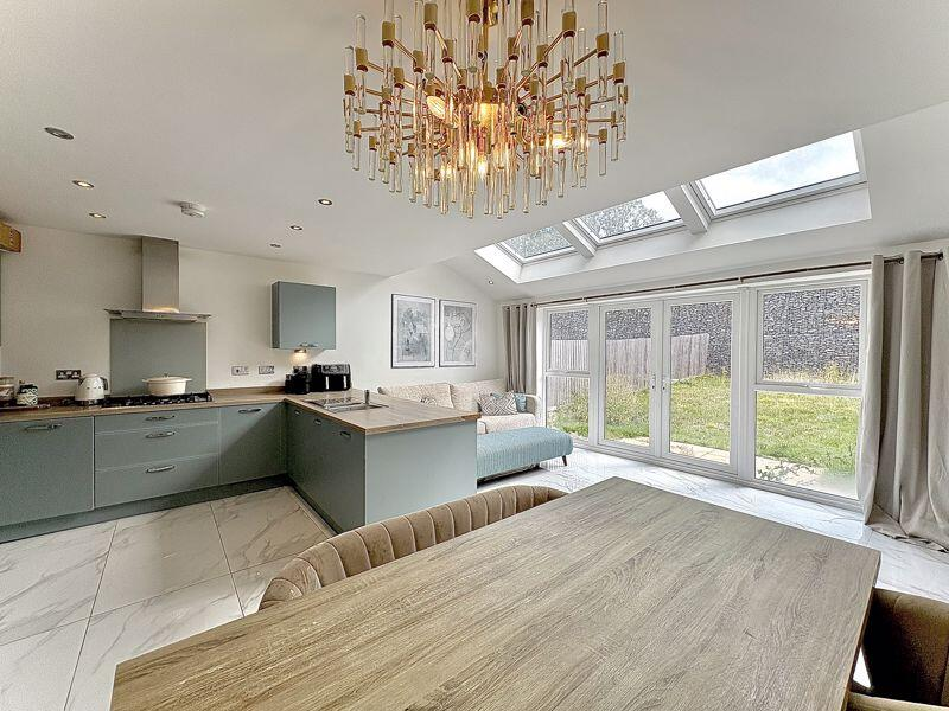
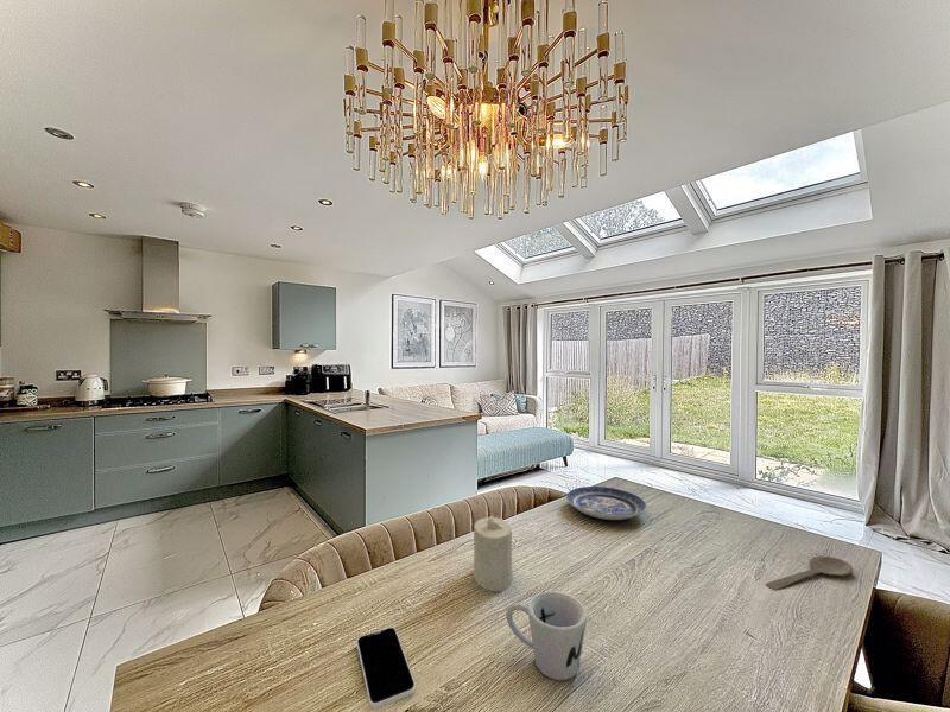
+ candle [473,514,514,592]
+ mug [505,591,588,681]
+ wooden spoon [765,555,854,591]
+ smartphone [356,627,416,708]
+ plate [565,485,647,521]
